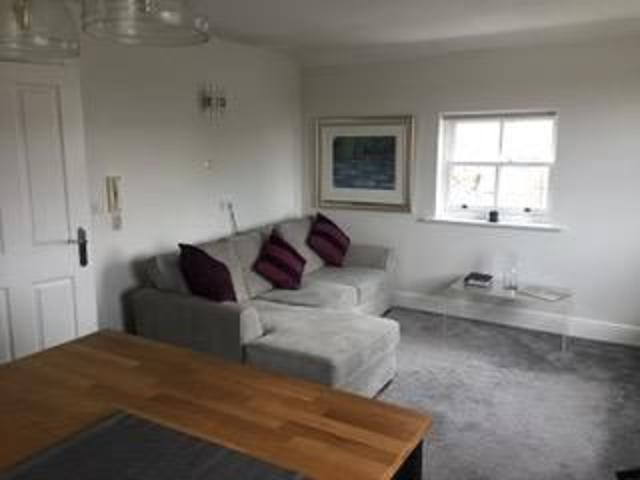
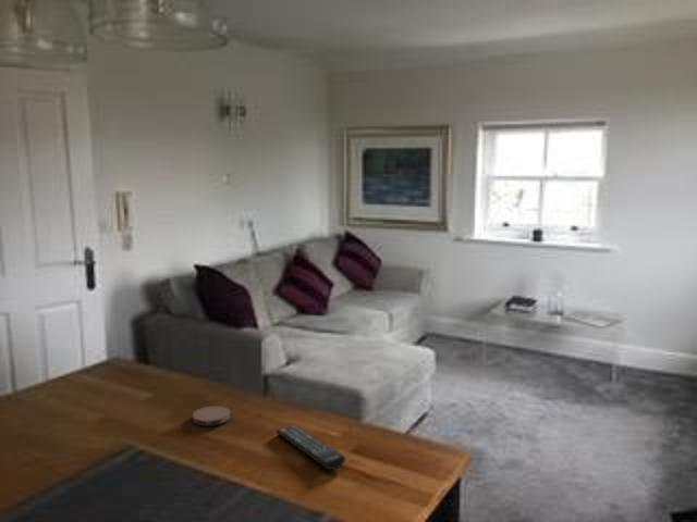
+ coaster [192,405,232,426]
+ remote control [274,423,346,471]
